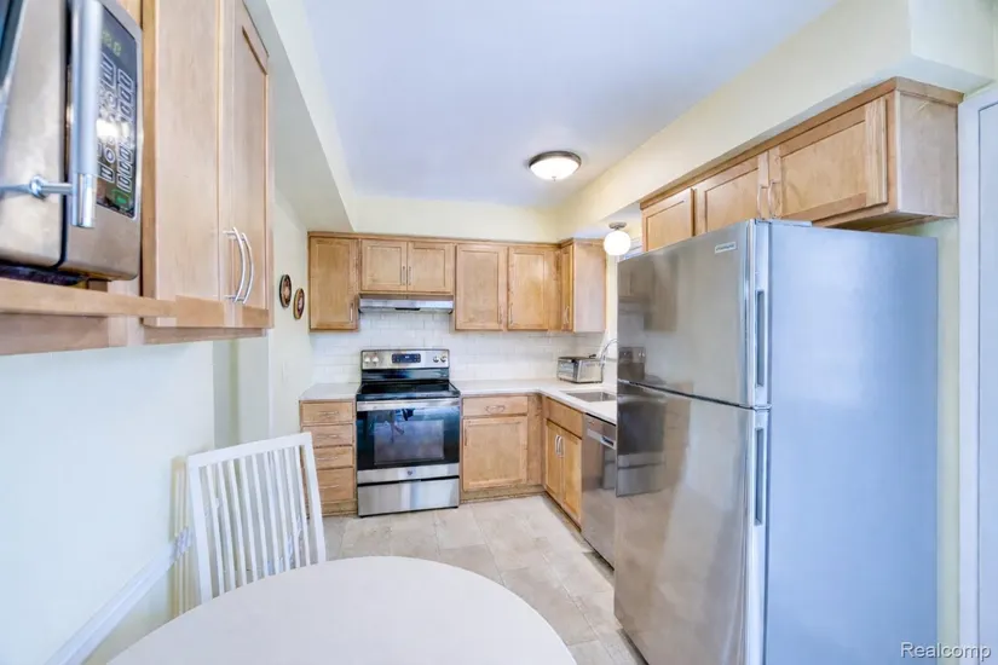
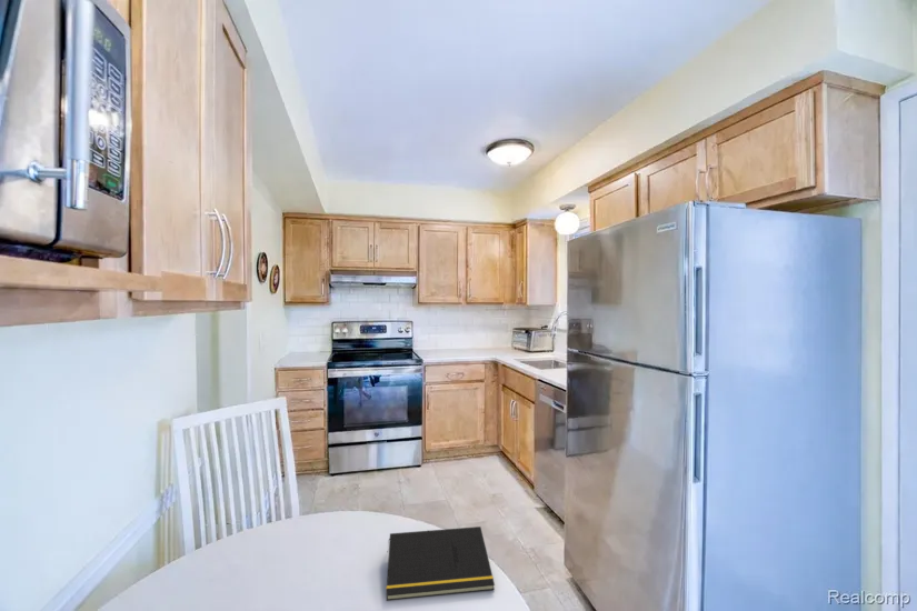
+ notepad [386,525,496,602]
